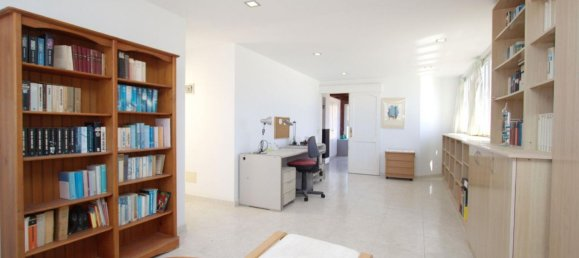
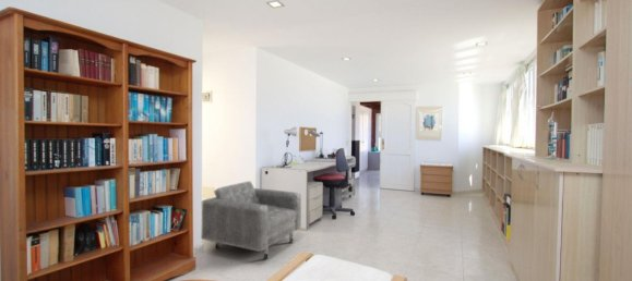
+ armchair [200,180,302,260]
